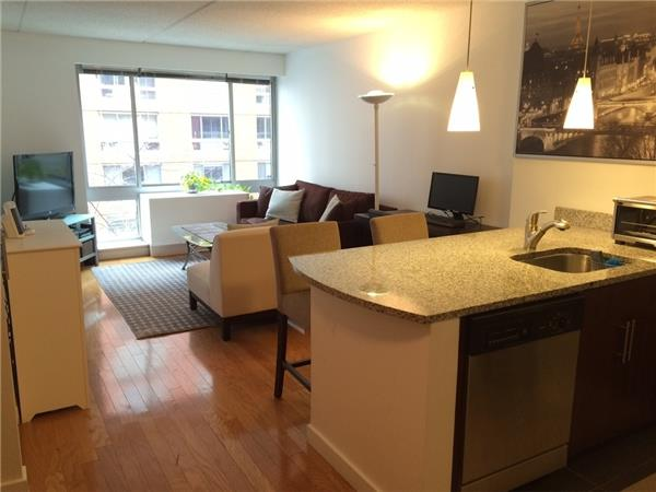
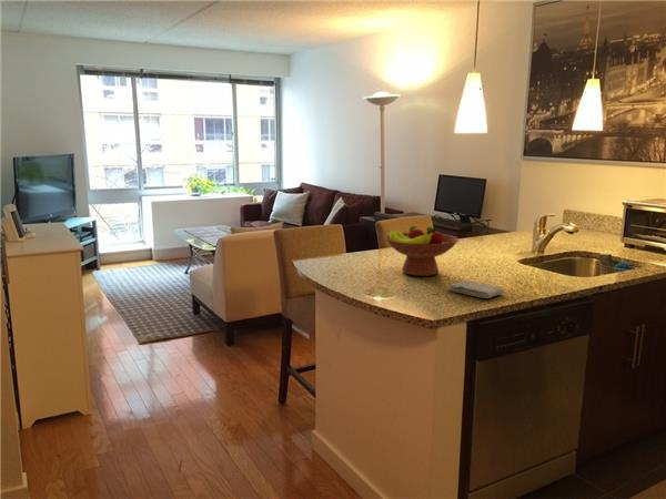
+ washcloth [447,279,505,299]
+ fruit bowl [383,225,460,277]
